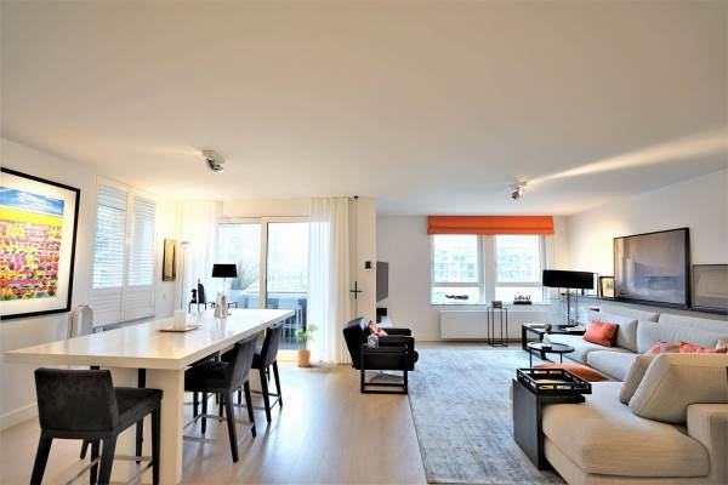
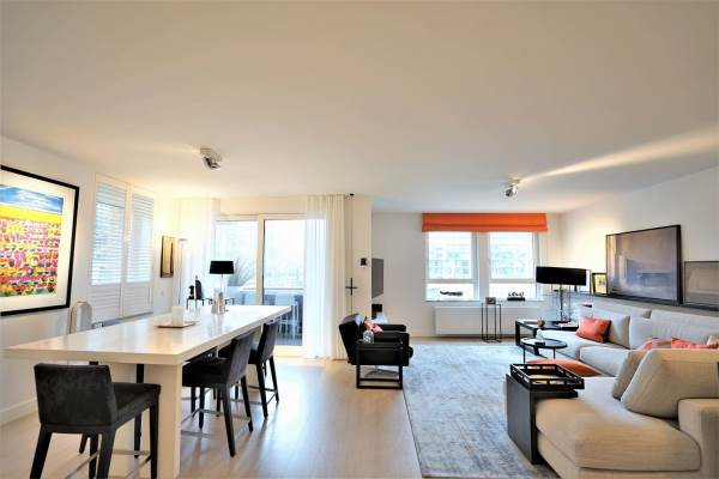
- house plant [294,323,319,369]
